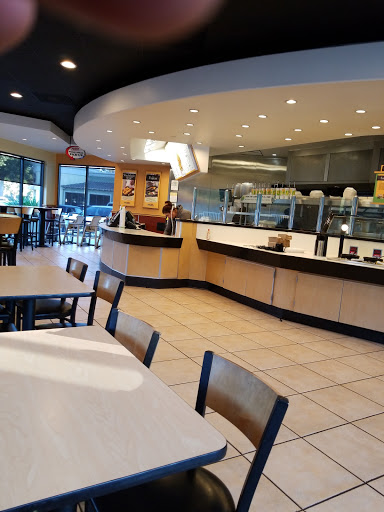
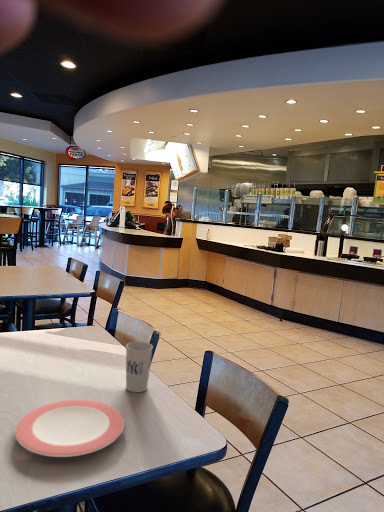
+ plate [14,399,125,458]
+ cup [125,341,154,393]
